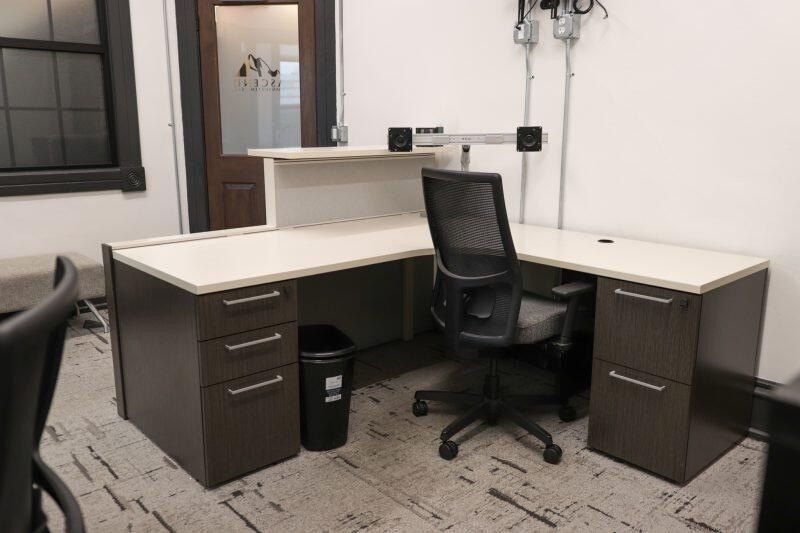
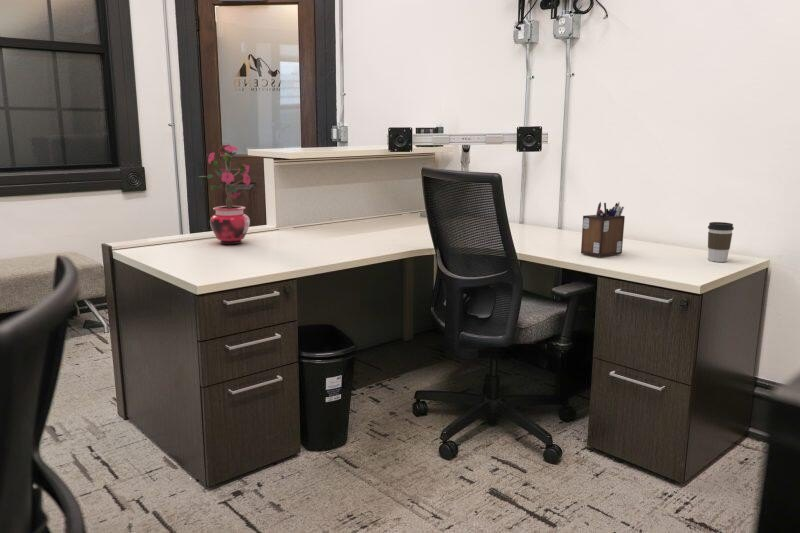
+ coffee cup [707,221,735,263]
+ desk organizer [580,201,626,258]
+ potted plant [198,143,252,245]
